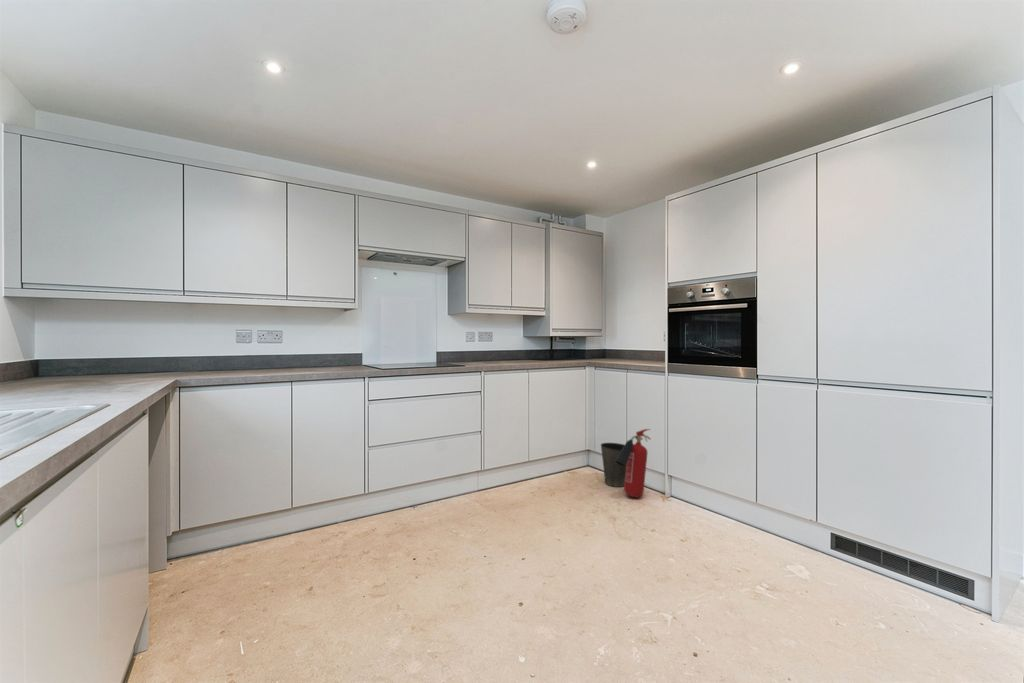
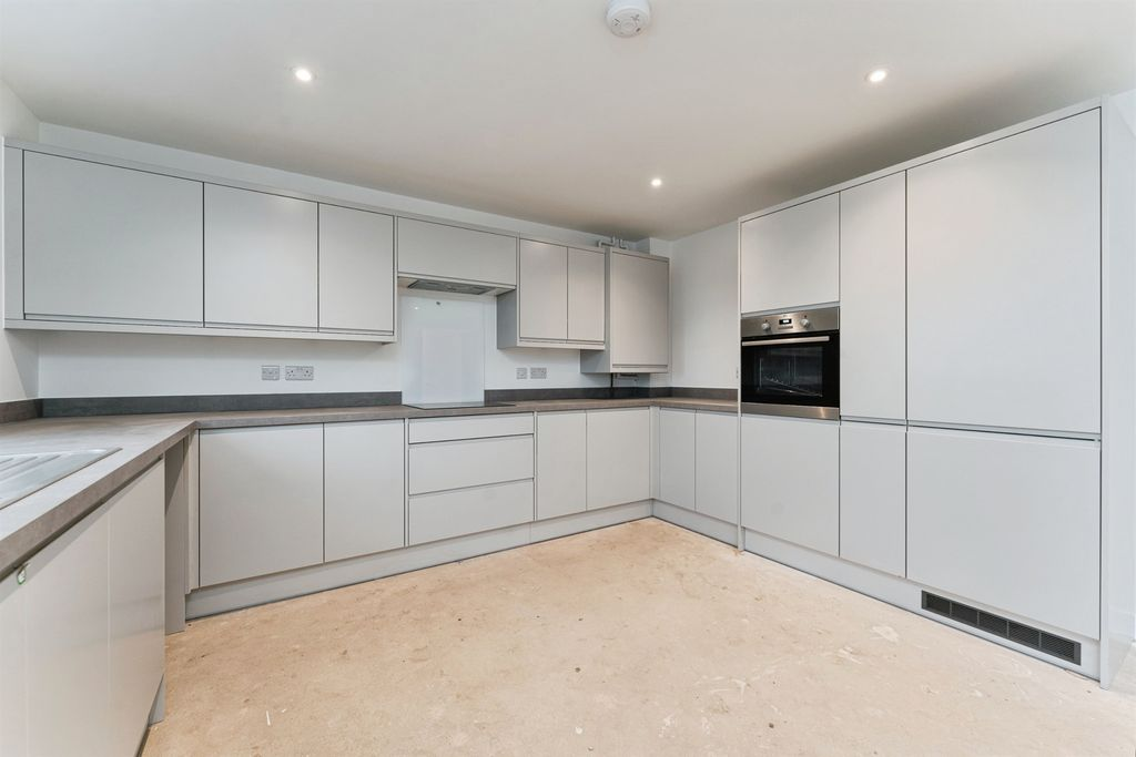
- waste basket [600,442,627,488]
- fire extinguisher [615,428,652,498]
